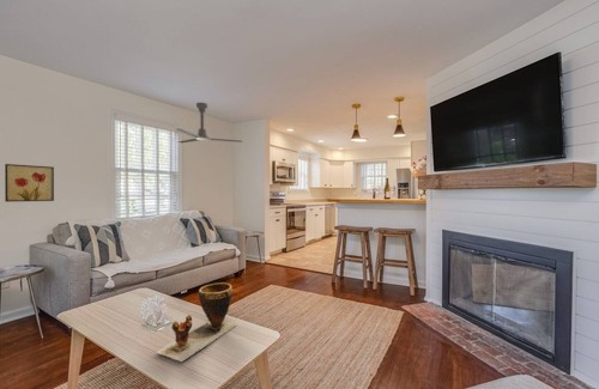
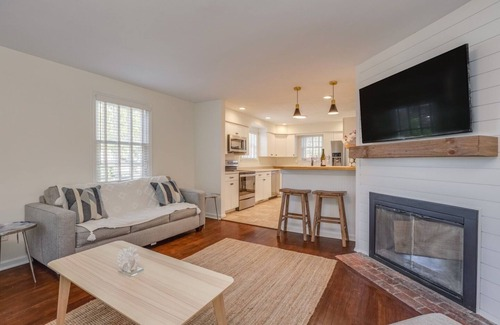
- clay pot [155,281,237,363]
- ceiling fan [175,102,243,144]
- wall art [4,163,55,203]
